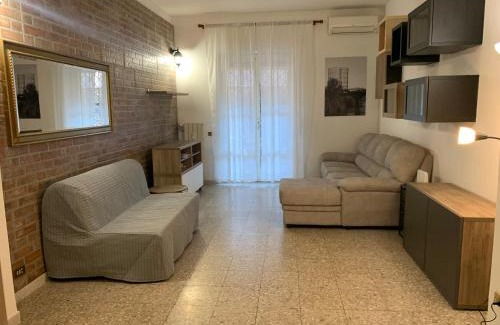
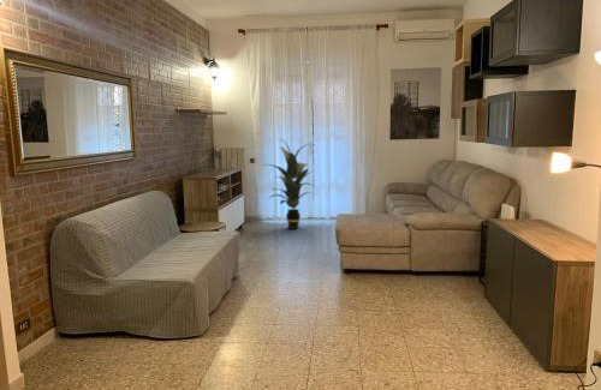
+ indoor plant [261,138,315,230]
